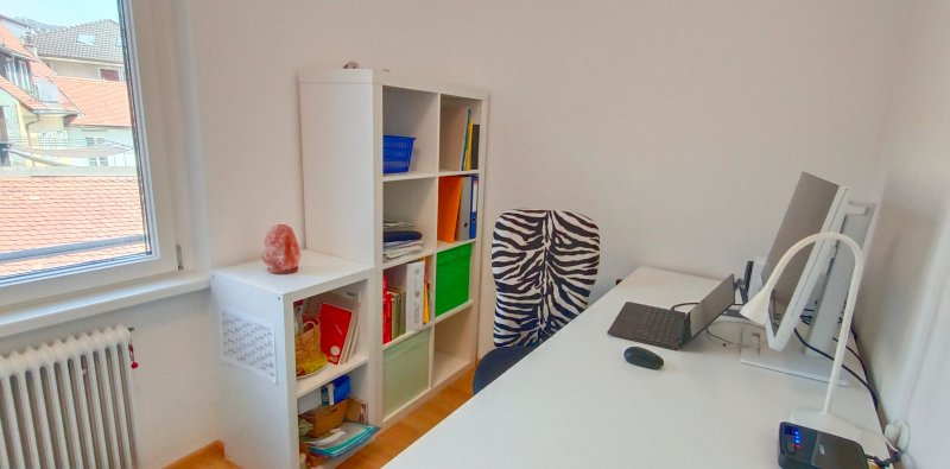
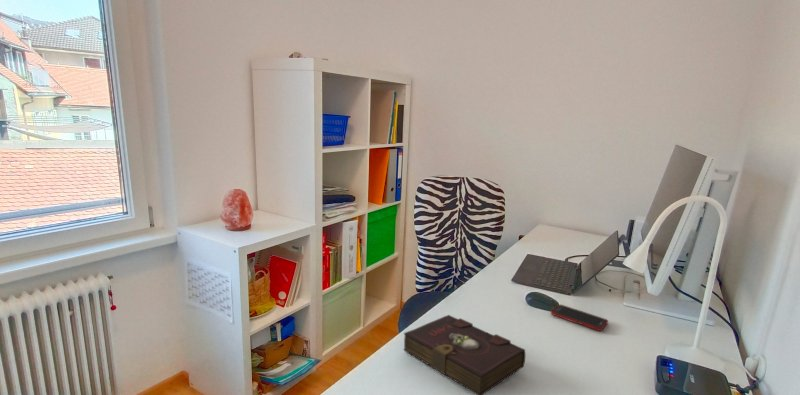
+ cell phone [550,304,609,332]
+ book [403,314,527,395]
